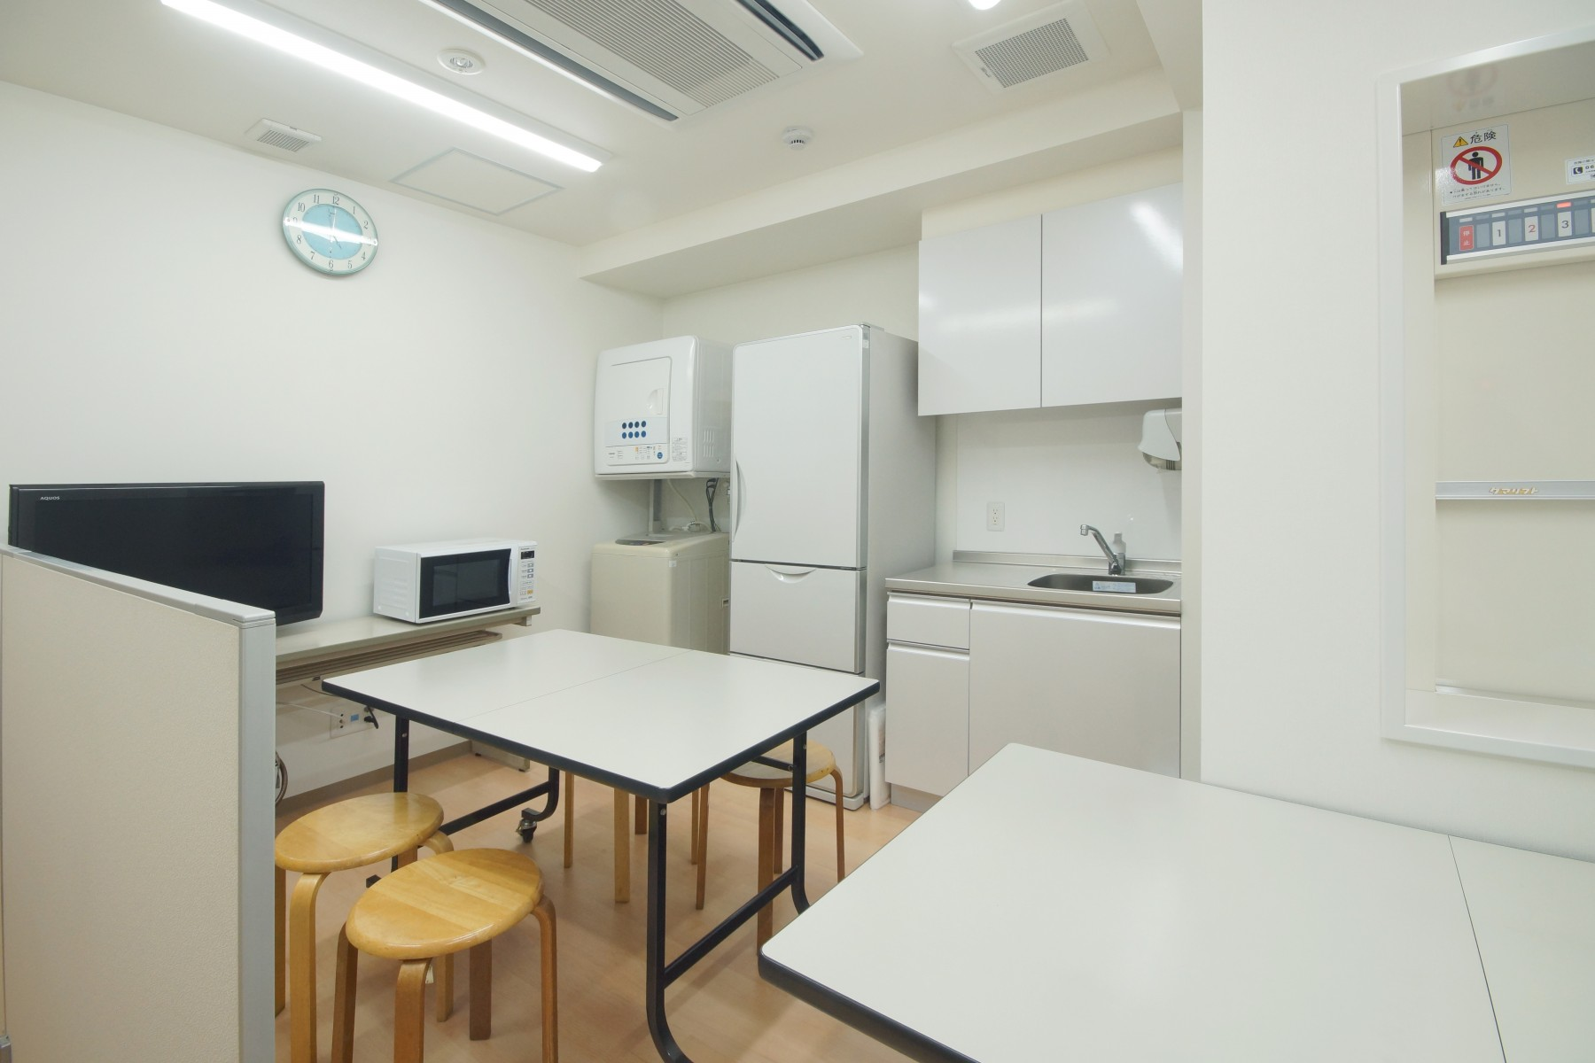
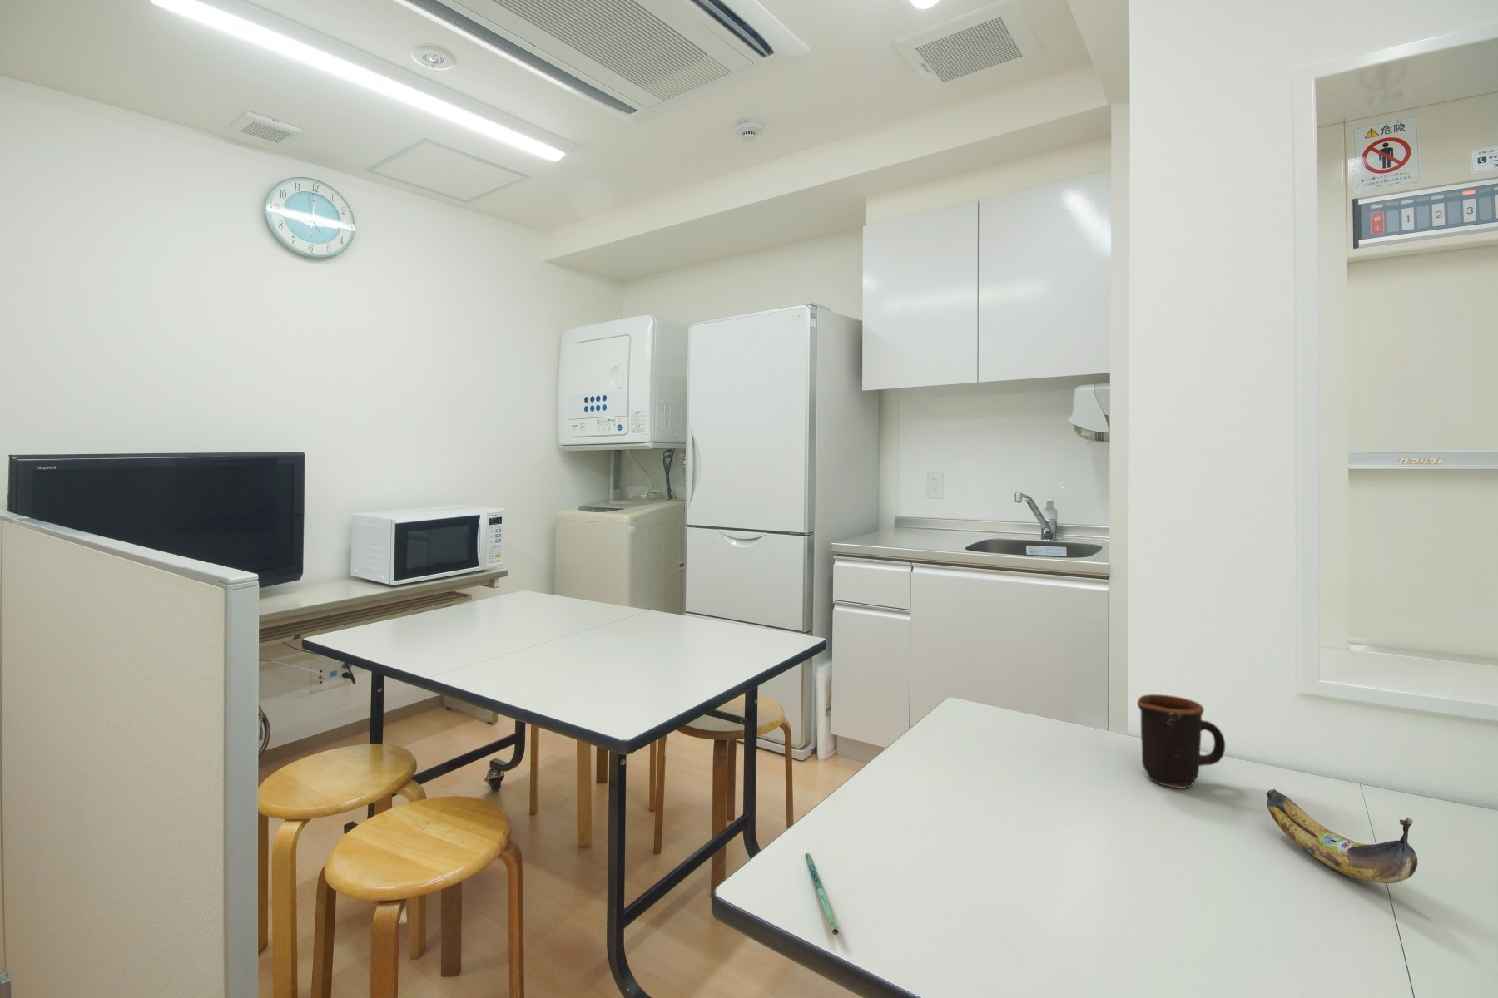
+ pen [805,852,839,937]
+ banana [1266,787,1418,884]
+ mug [1137,694,1226,790]
